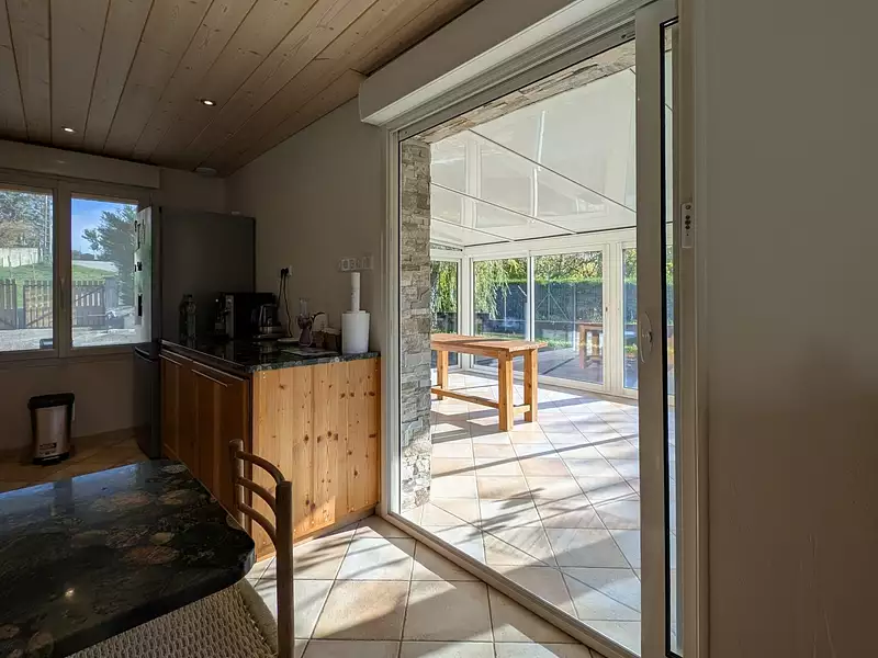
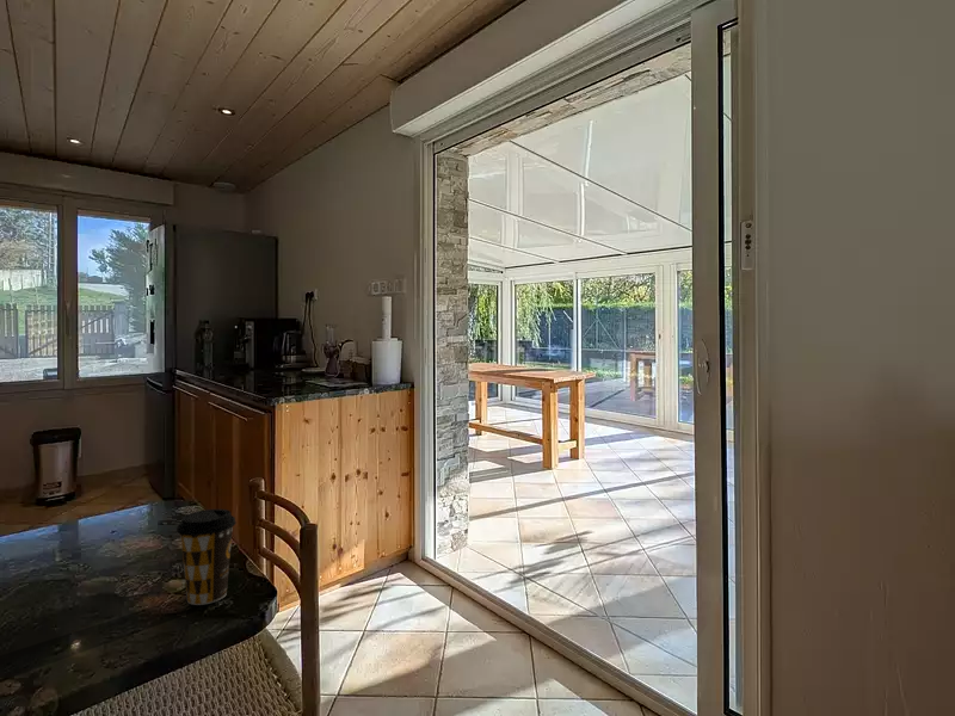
+ coffee cup [175,508,238,606]
